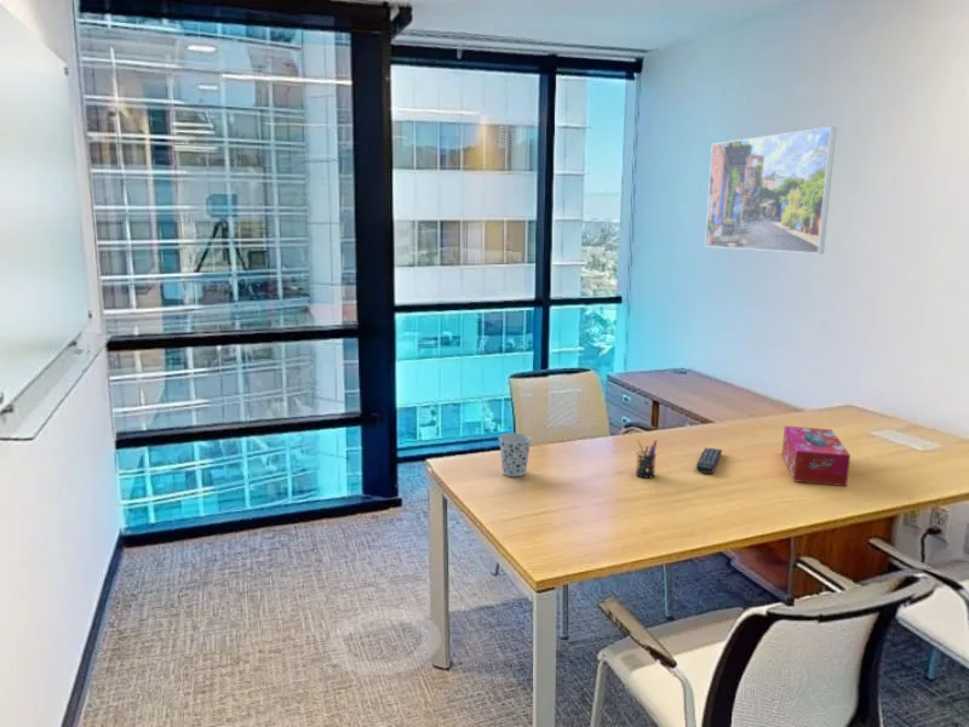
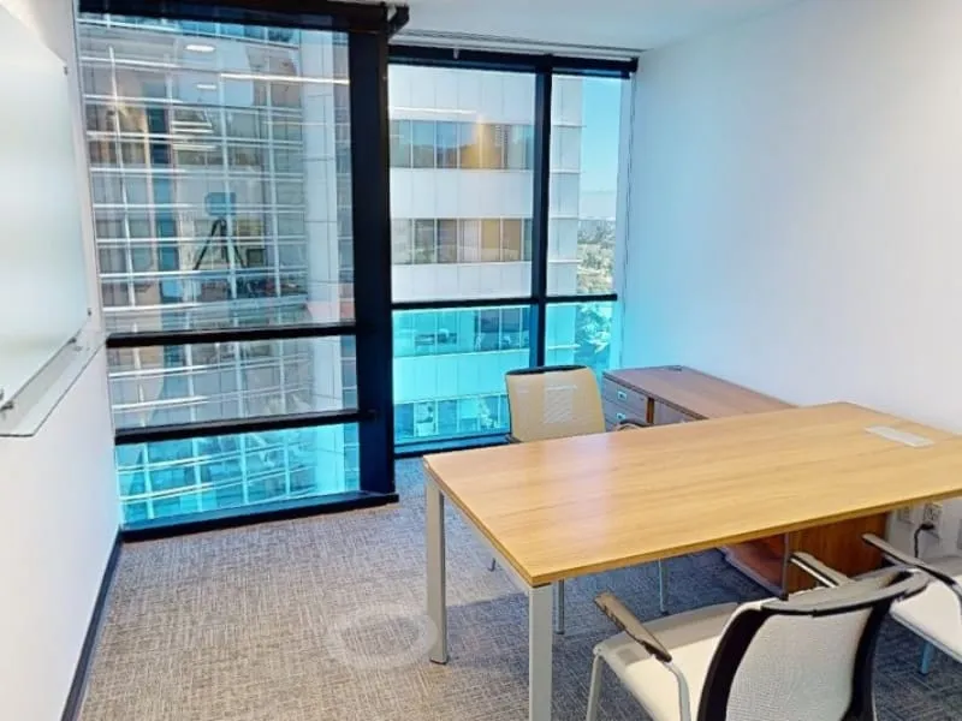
- tissue box [781,425,852,487]
- cup [498,433,533,477]
- pen holder [635,439,658,480]
- remote control [695,447,723,475]
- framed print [704,126,837,254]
